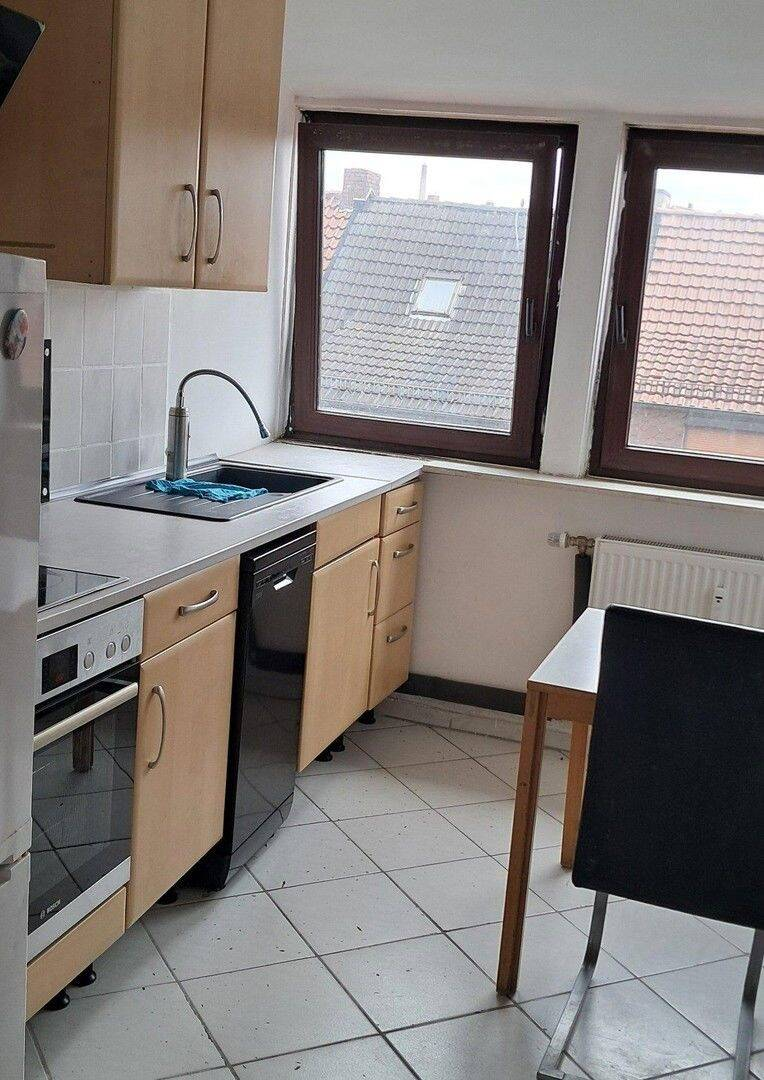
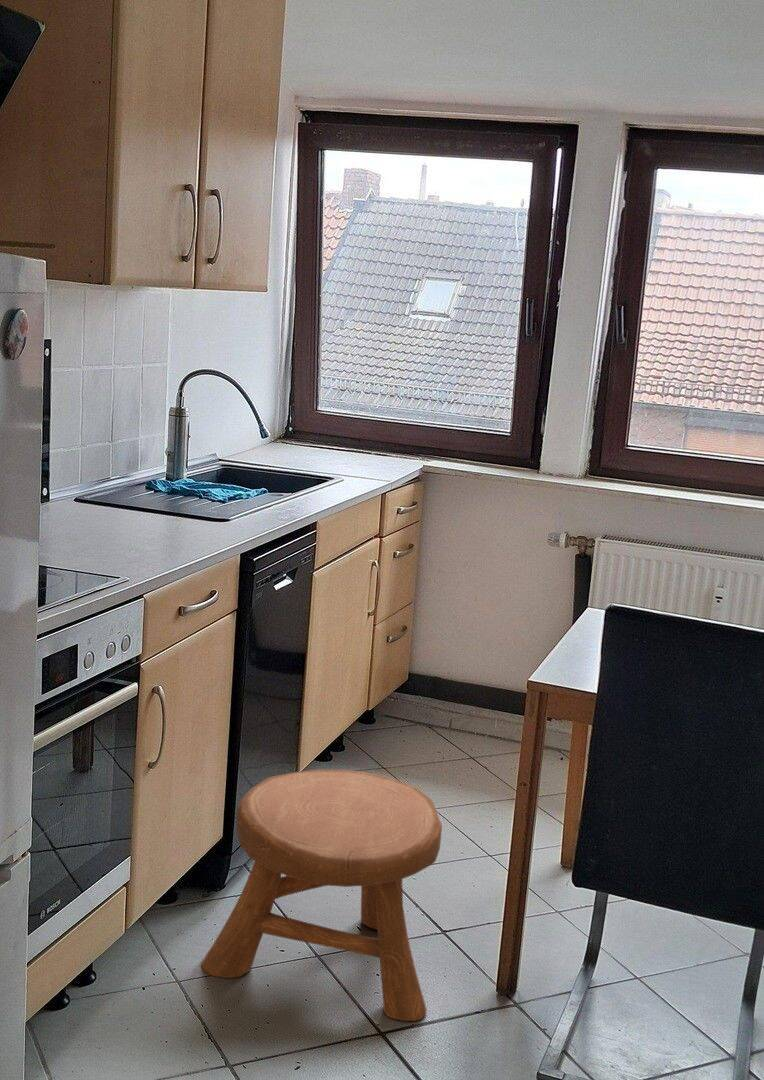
+ stool [200,769,443,1022]
